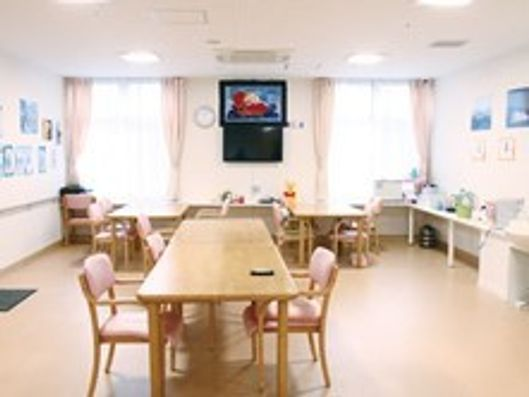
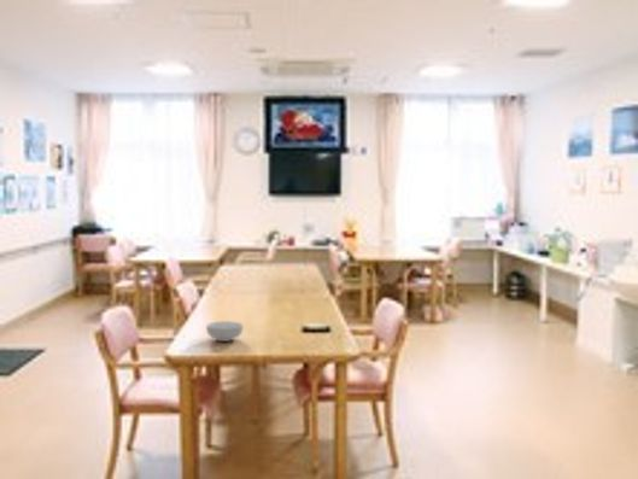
+ cereal bowl [205,320,245,343]
